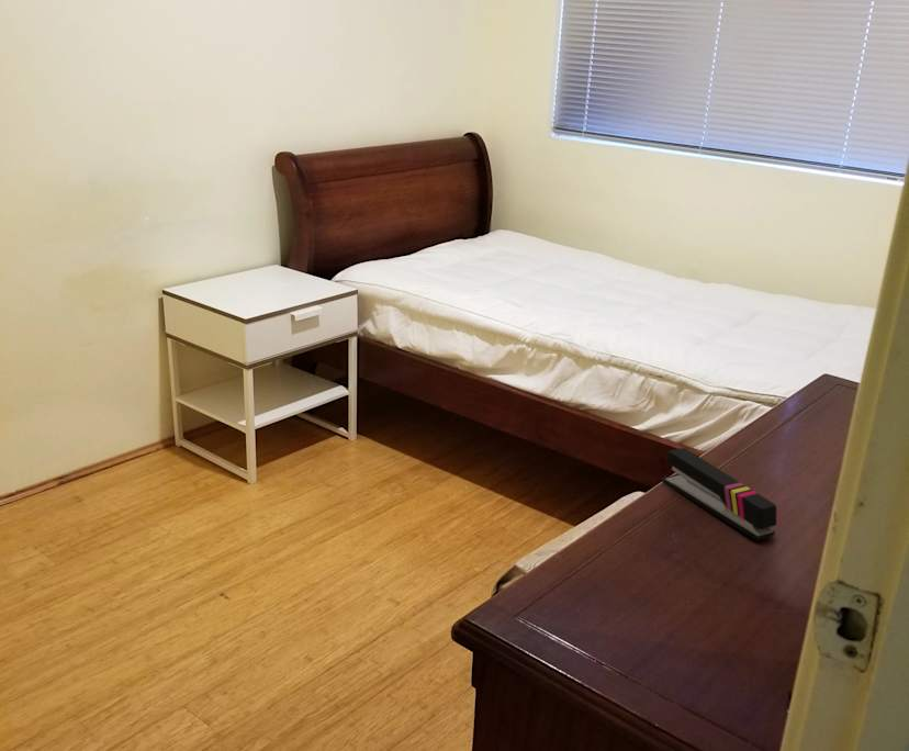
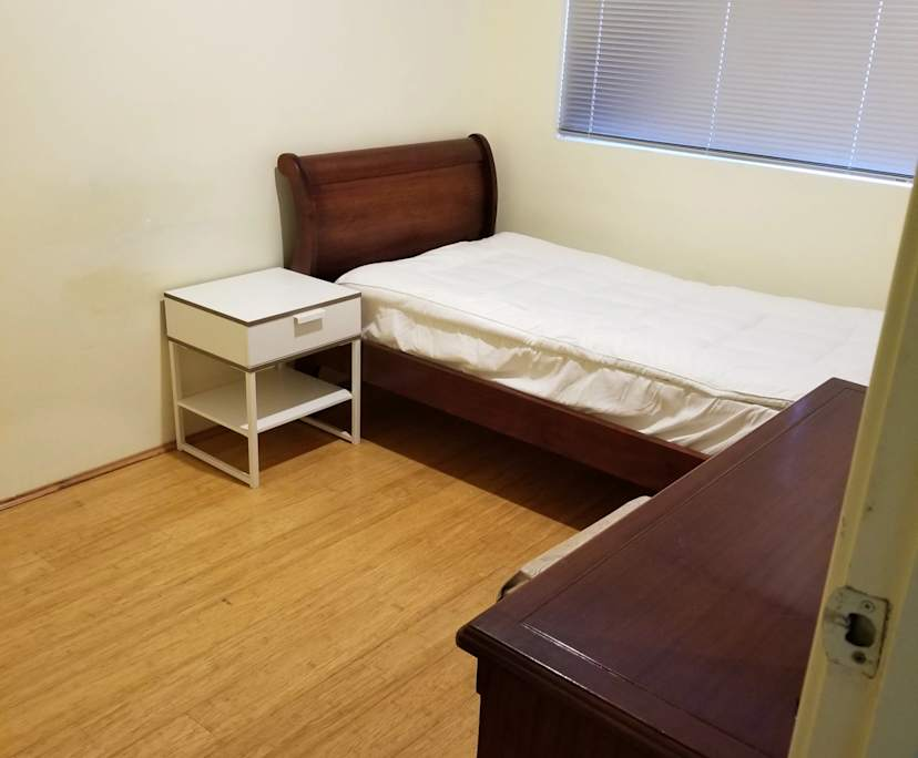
- stapler [661,447,777,541]
